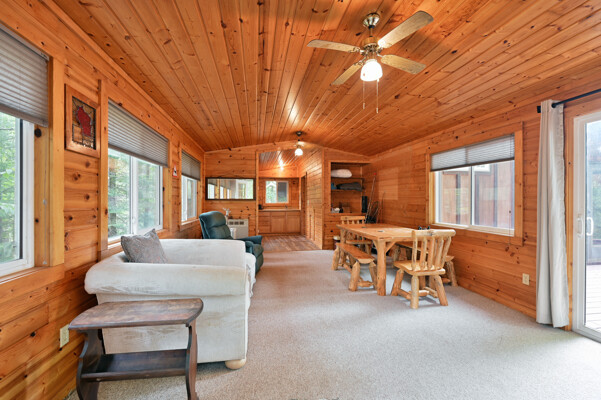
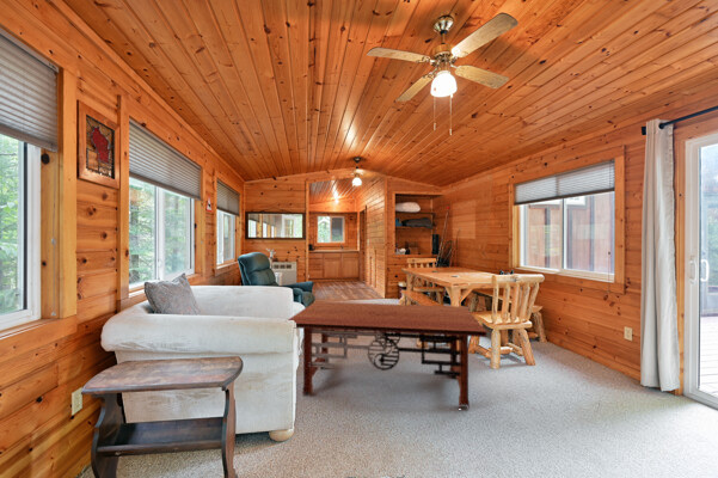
+ coffee table [287,301,489,411]
